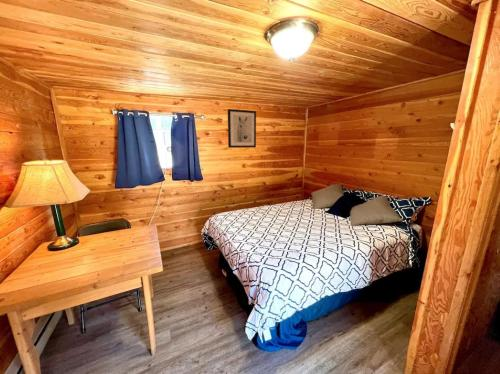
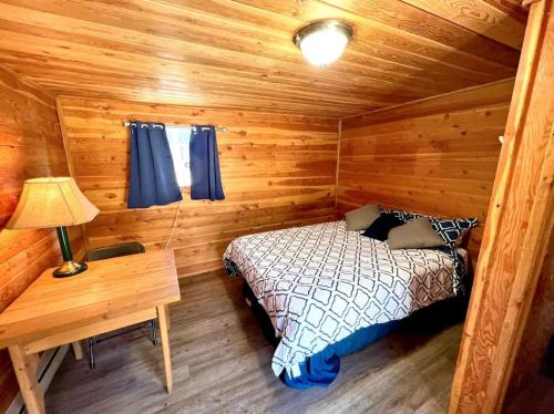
- wall art [227,108,257,149]
